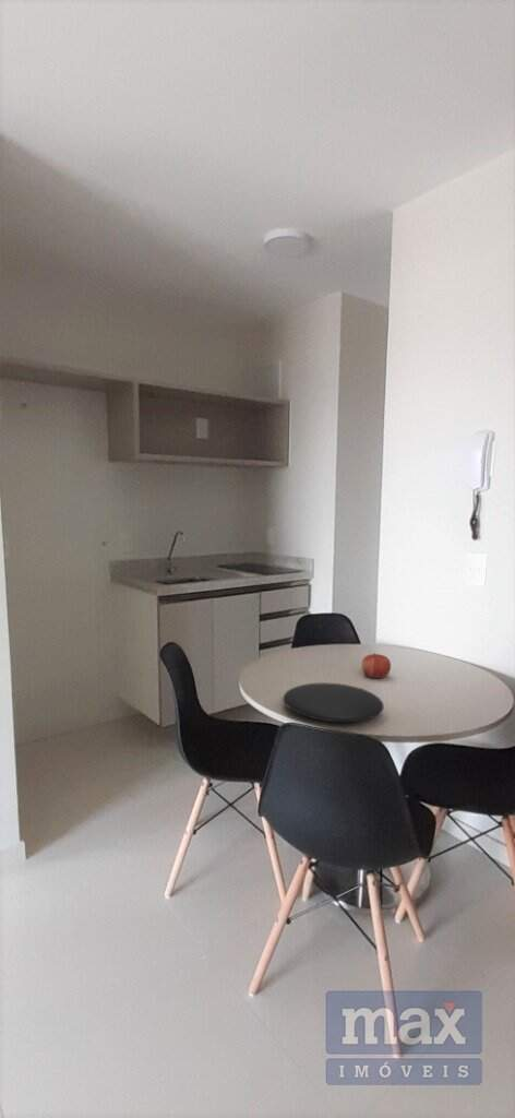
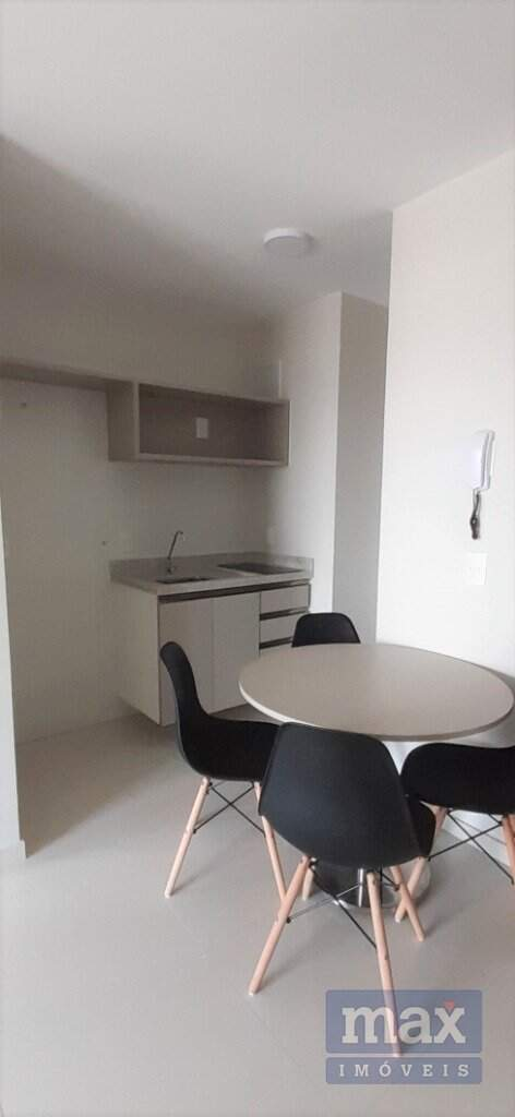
- fruit [360,652,392,679]
- plate [282,681,385,723]
